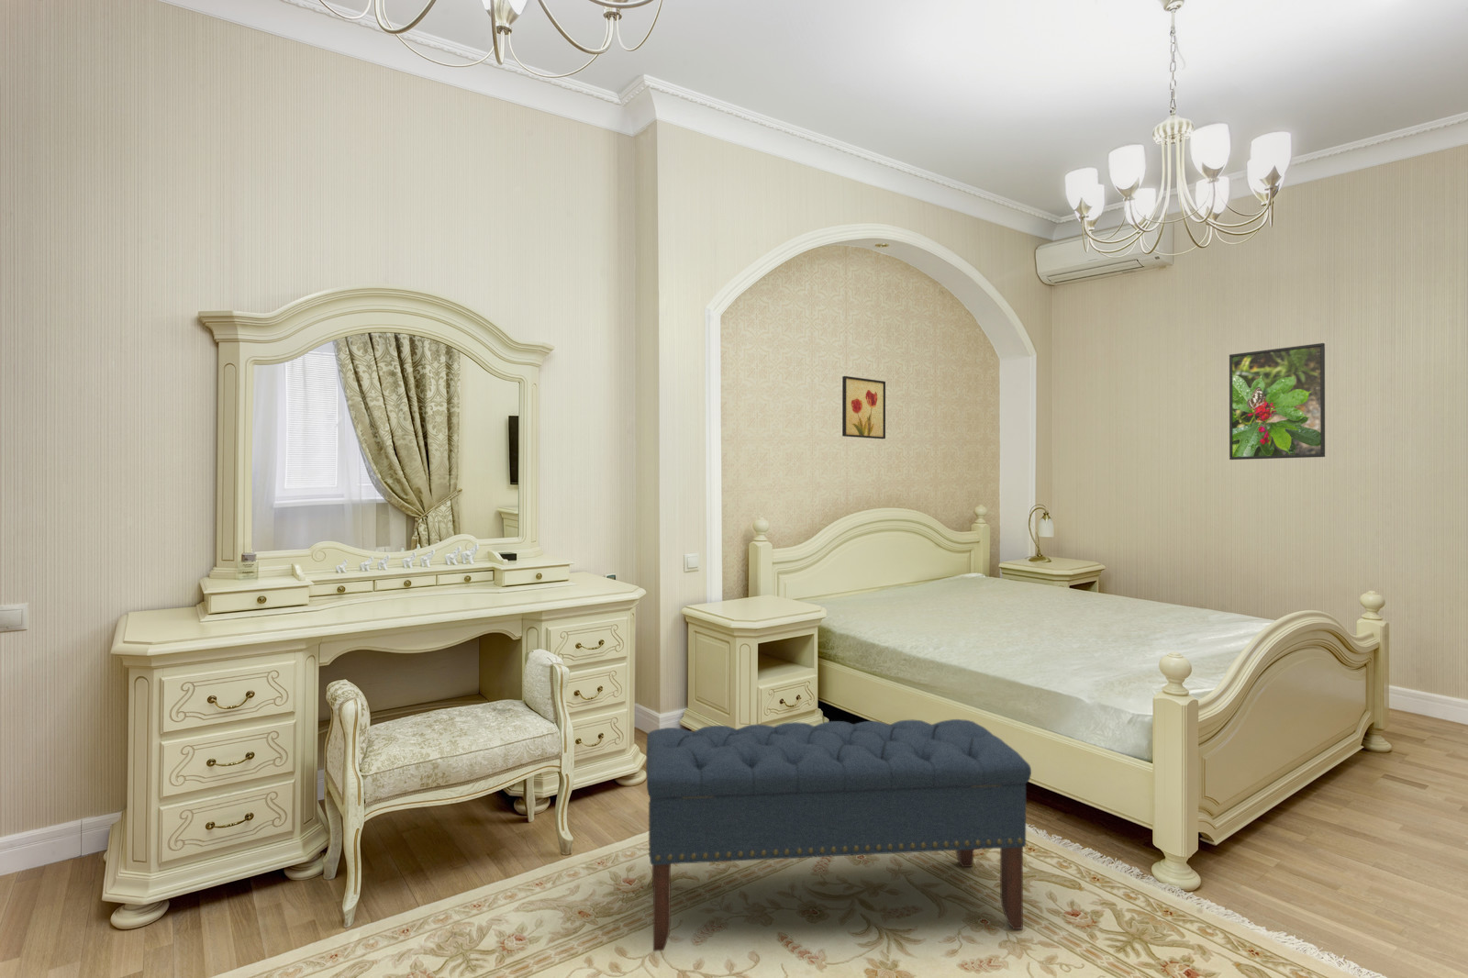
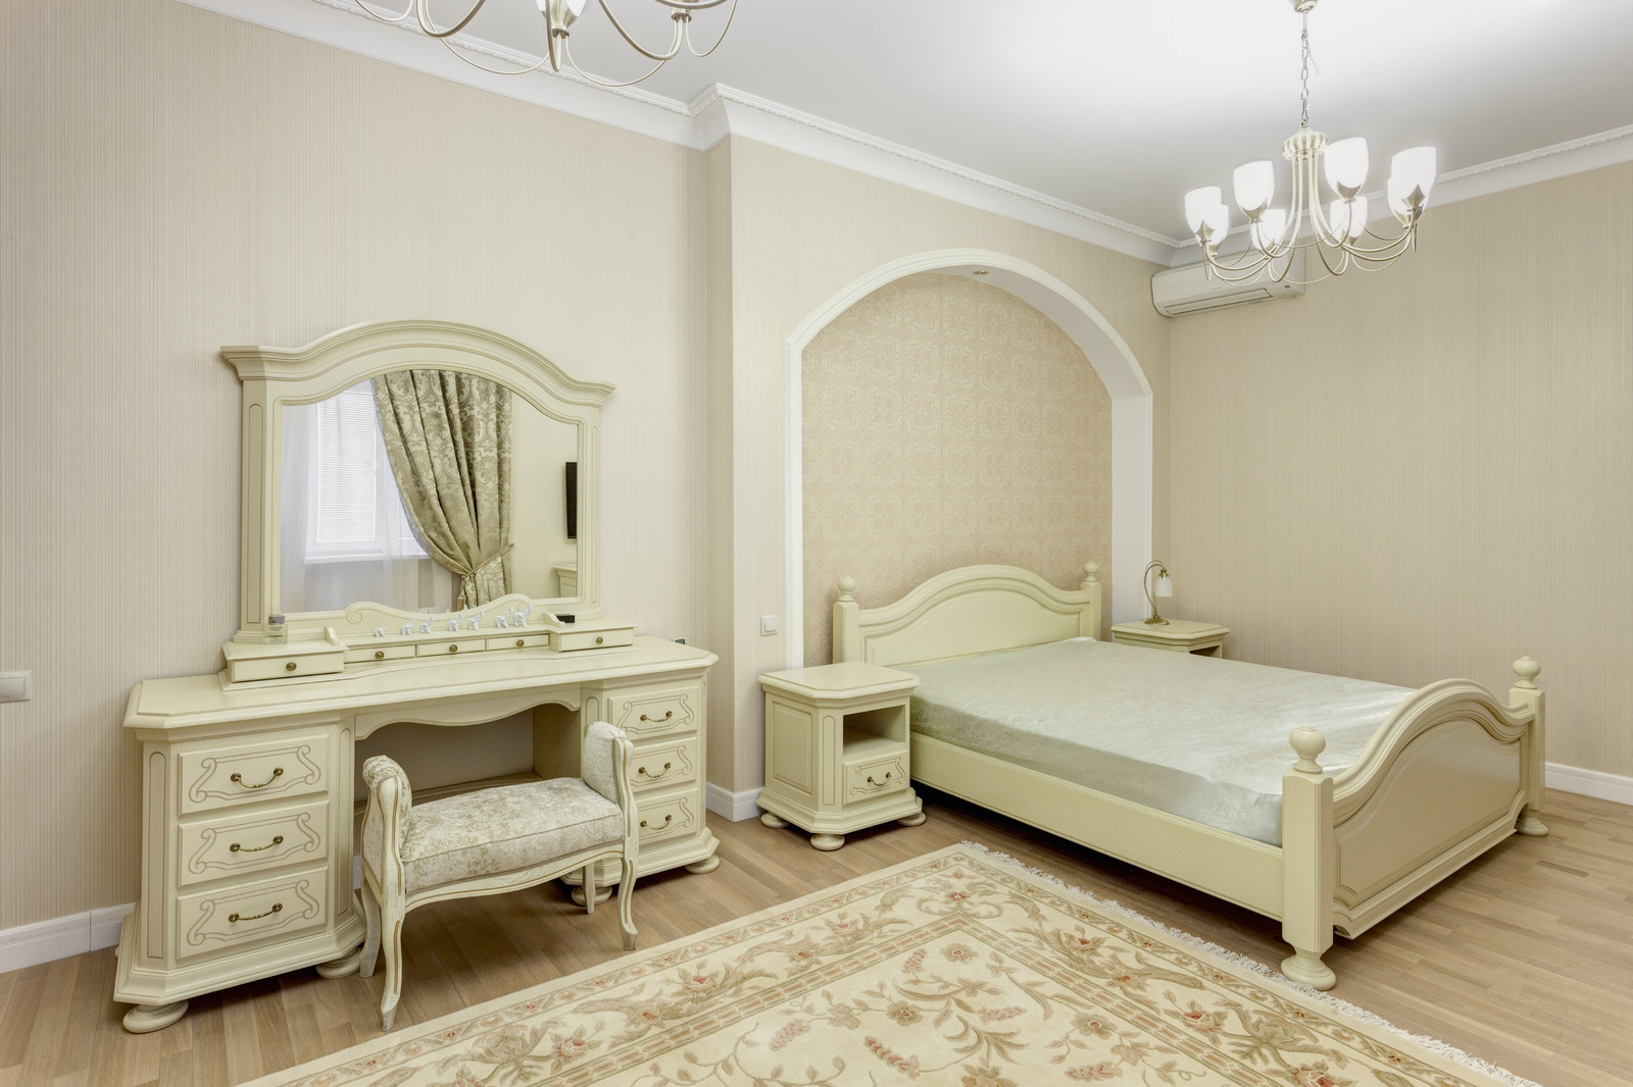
- wall art [842,375,886,440]
- bench [645,718,1033,952]
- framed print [1229,343,1326,461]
